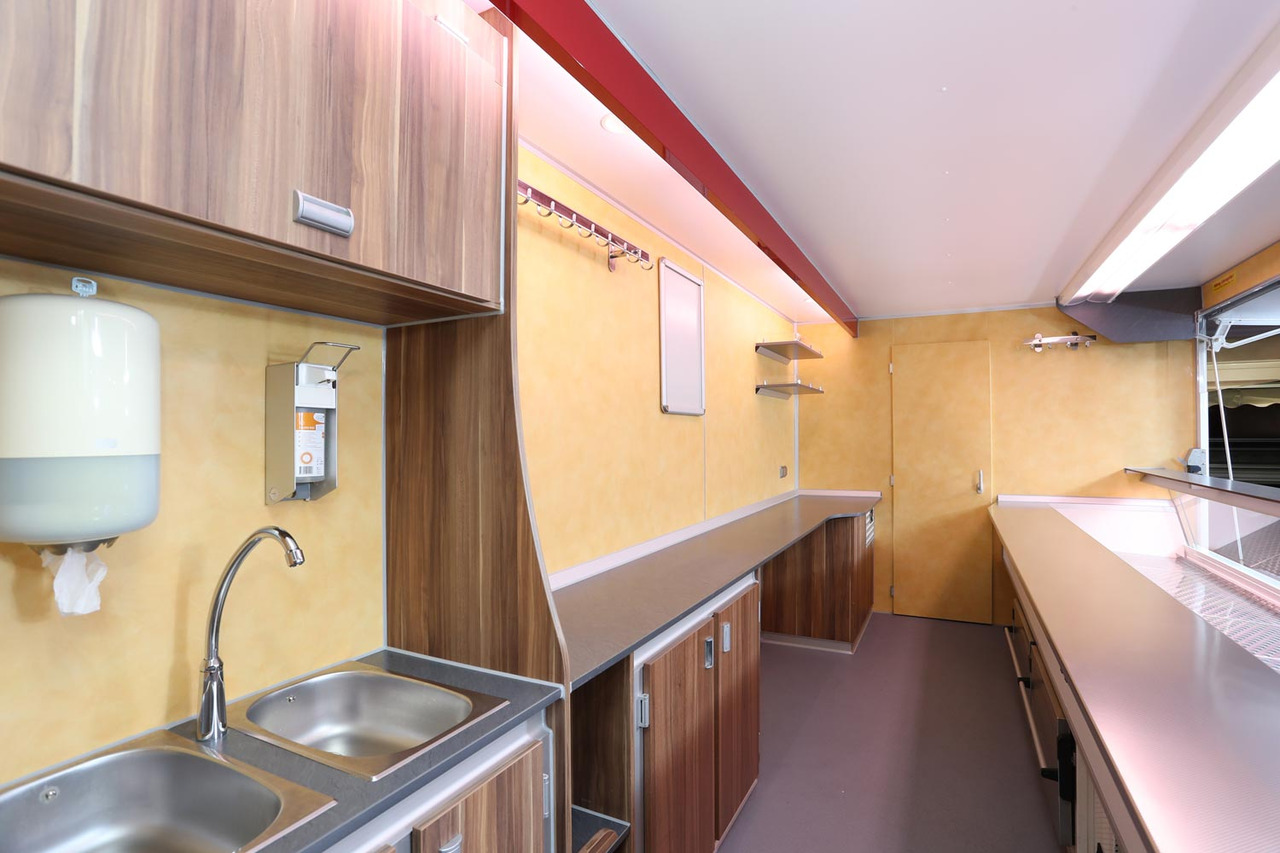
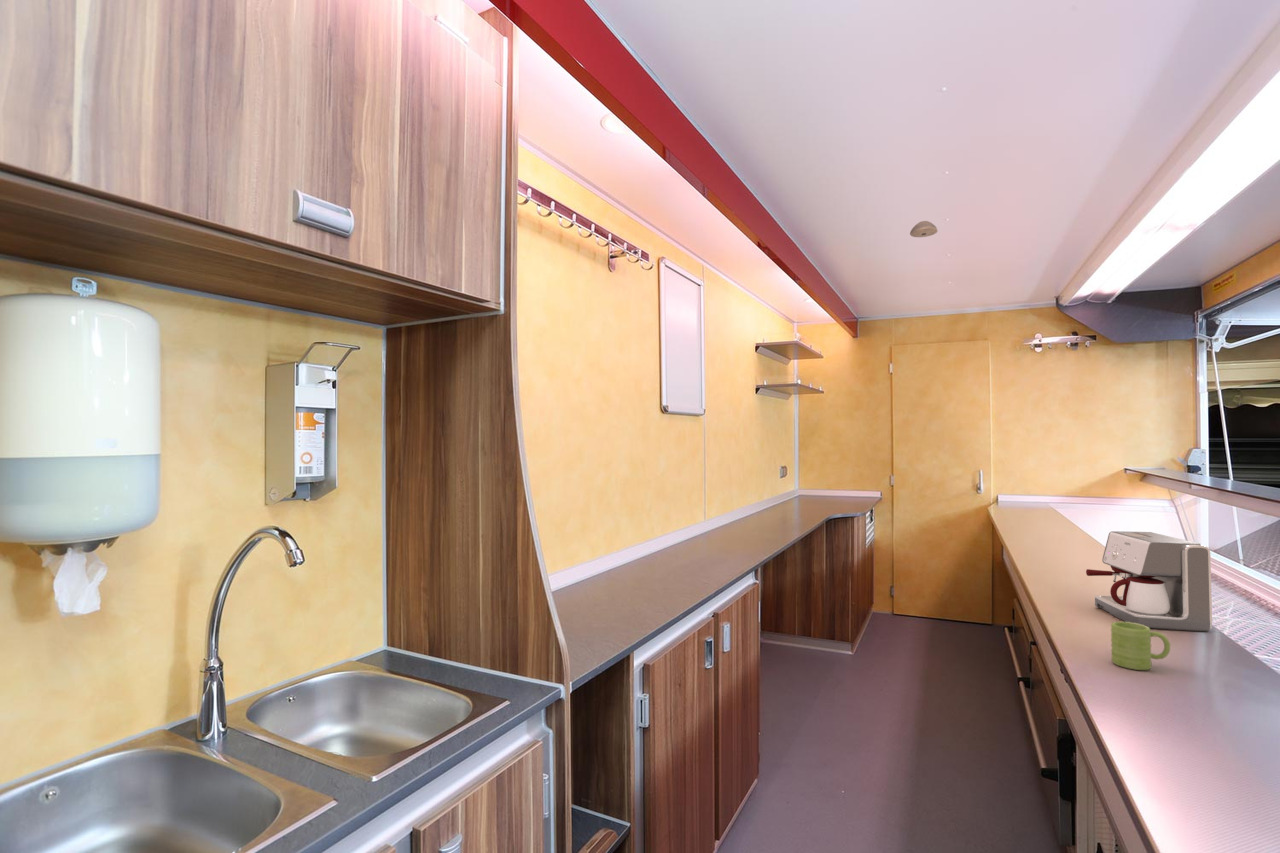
+ mug [1110,621,1171,671]
+ coffee maker [1085,530,1213,633]
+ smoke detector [909,220,939,238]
